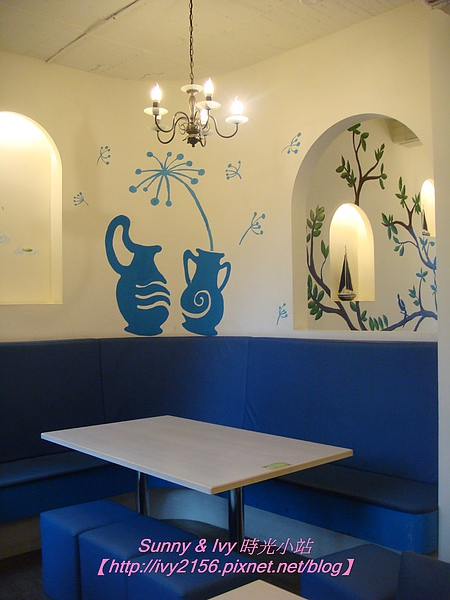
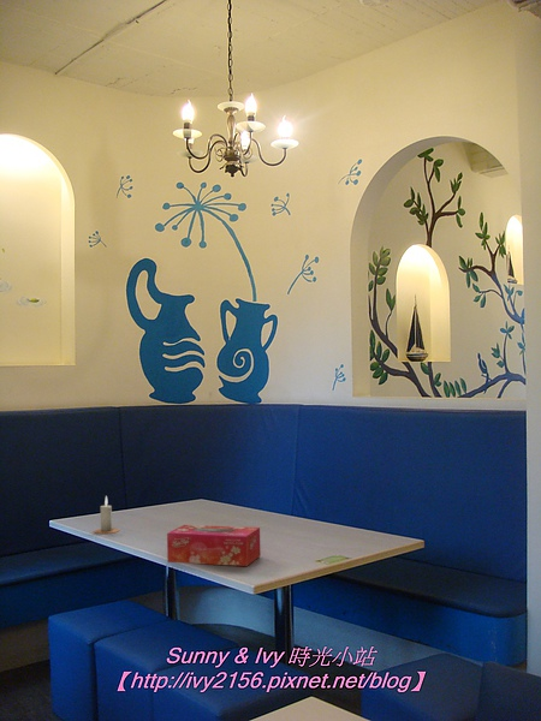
+ tissue box [166,524,262,567]
+ candle [93,495,120,535]
